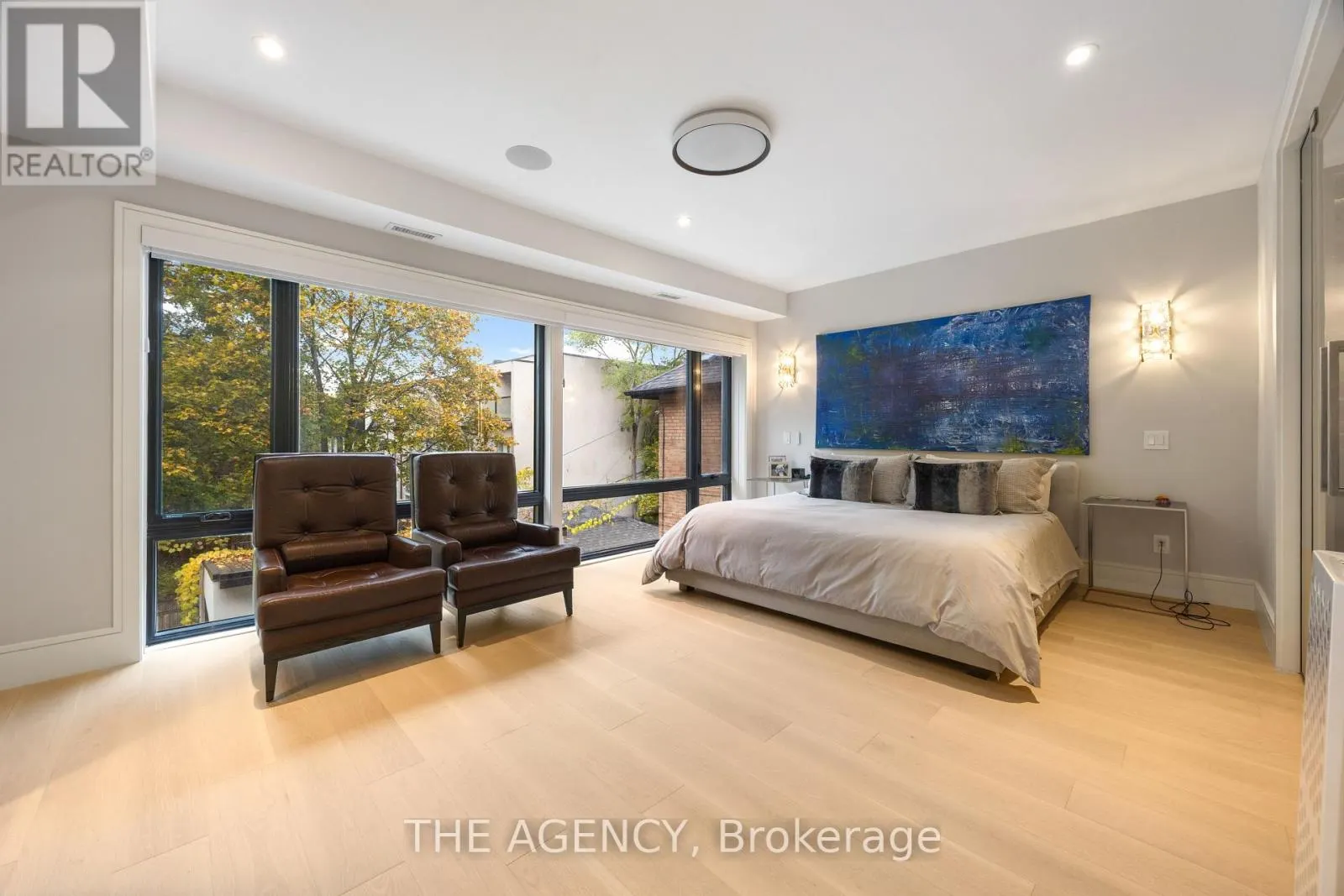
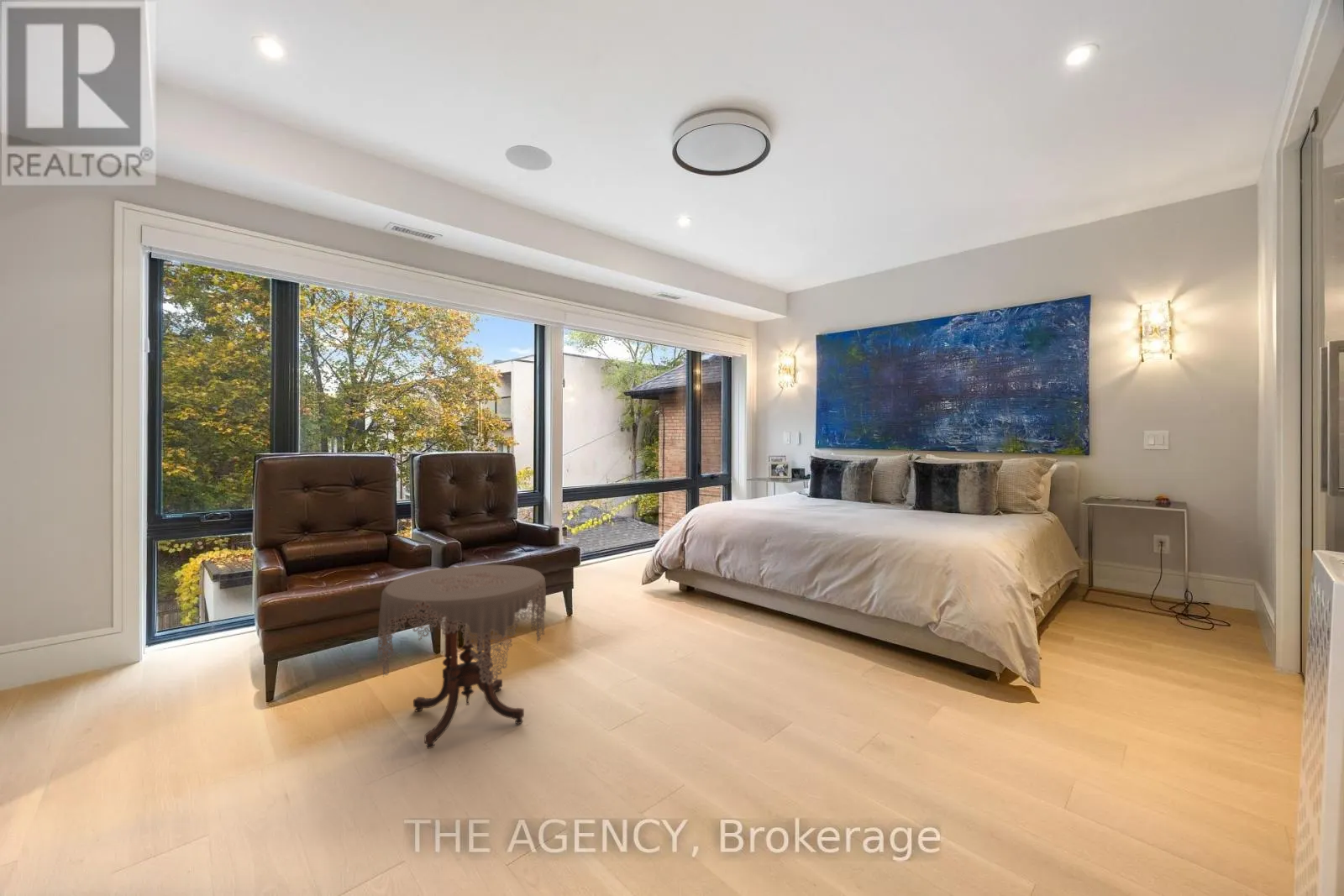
+ side table [376,564,547,750]
